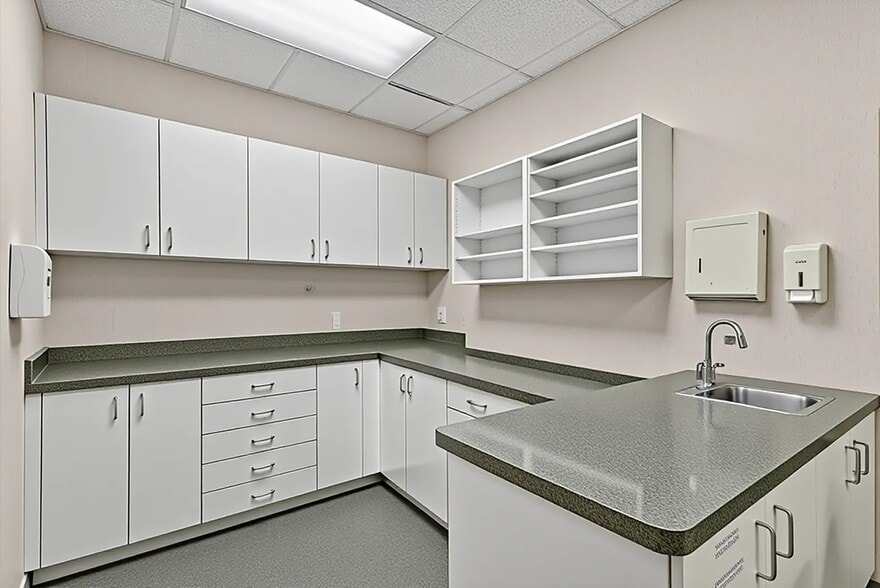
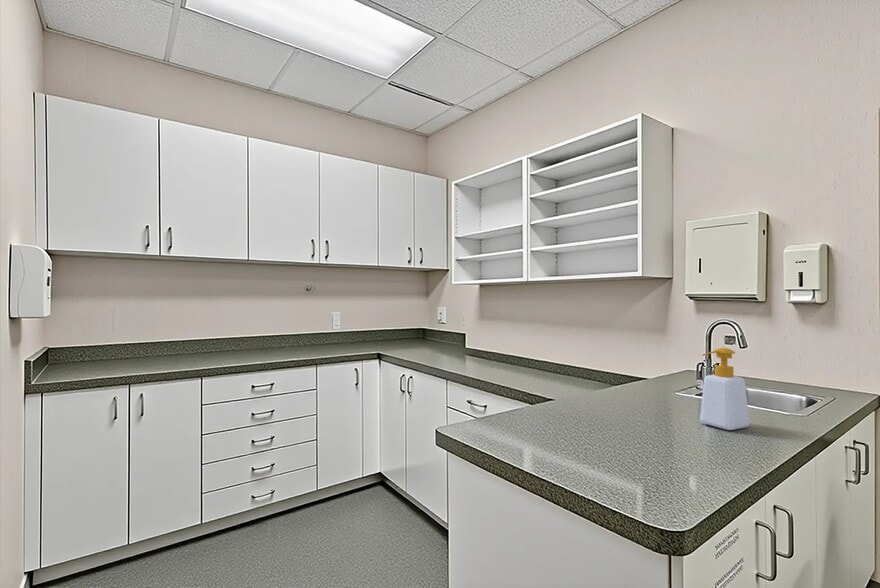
+ soap bottle [699,347,751,431]
